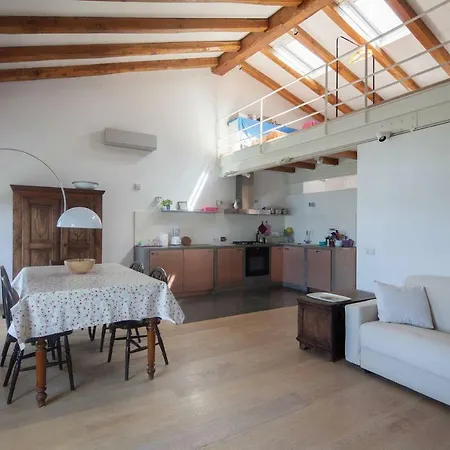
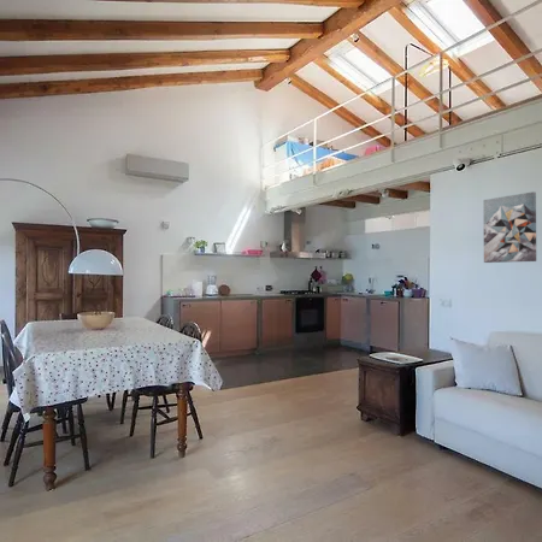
+ wall art [482,190,537,264]
